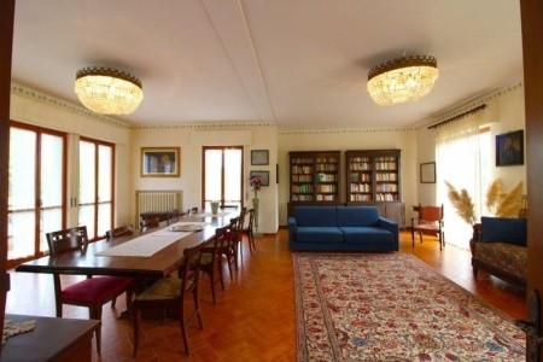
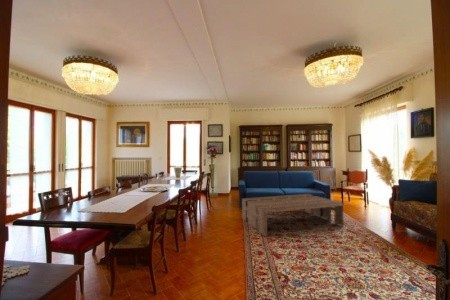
+ coffee table [241,193,345,237]
